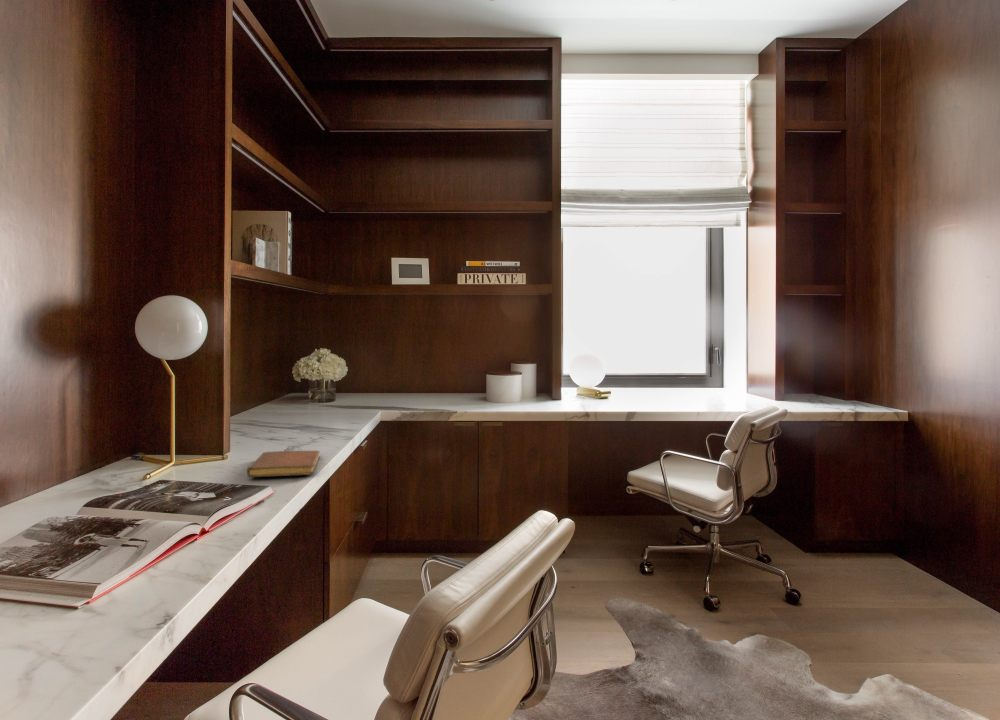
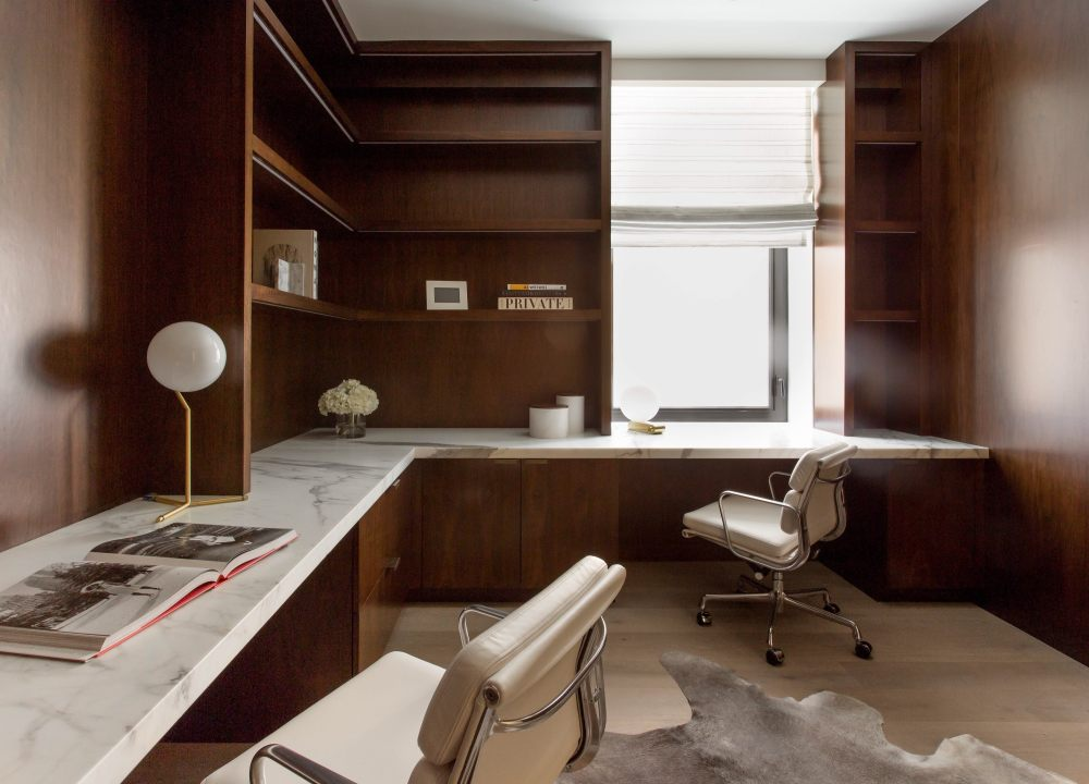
- notebook [246,450,321,478]
